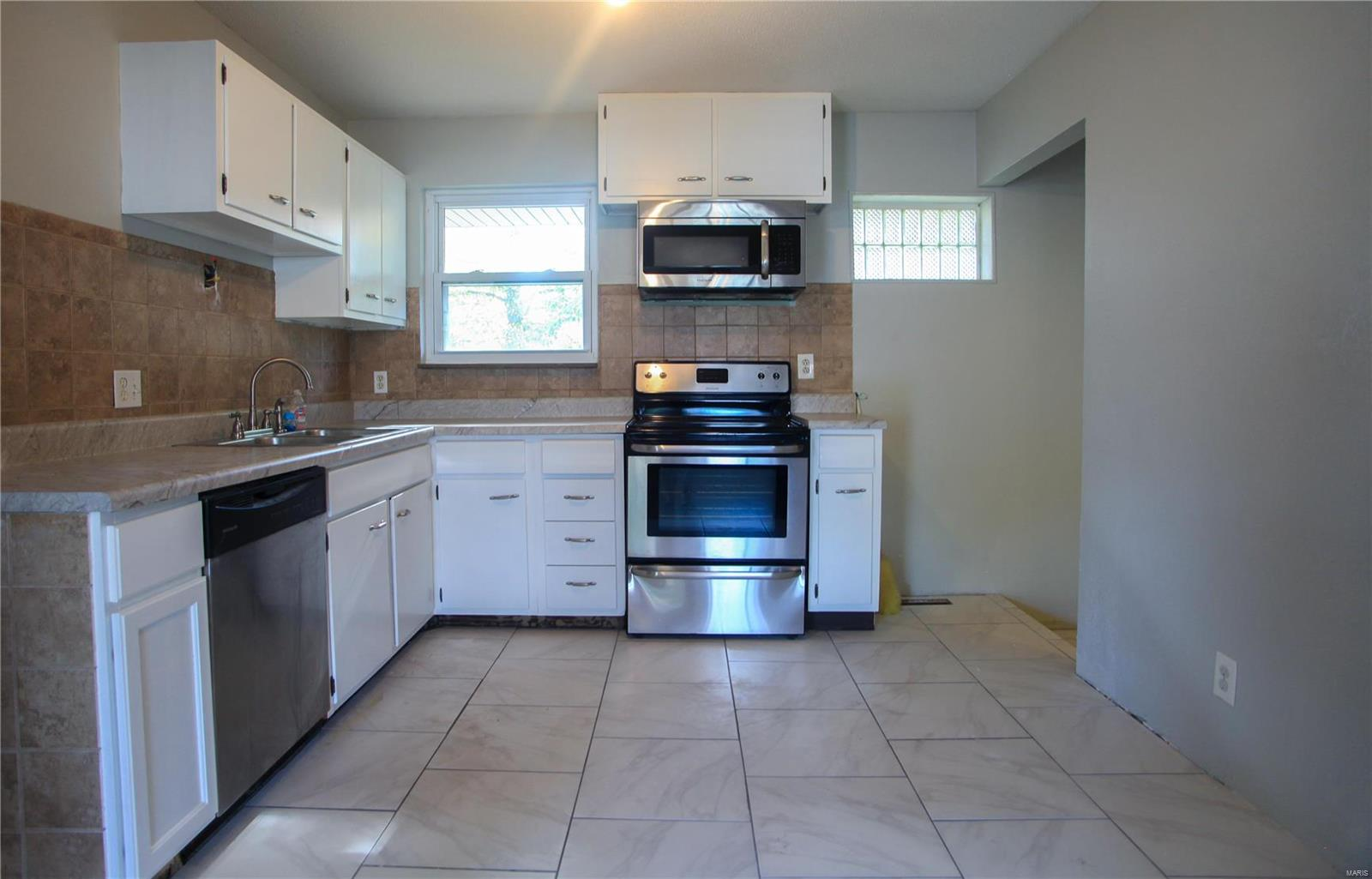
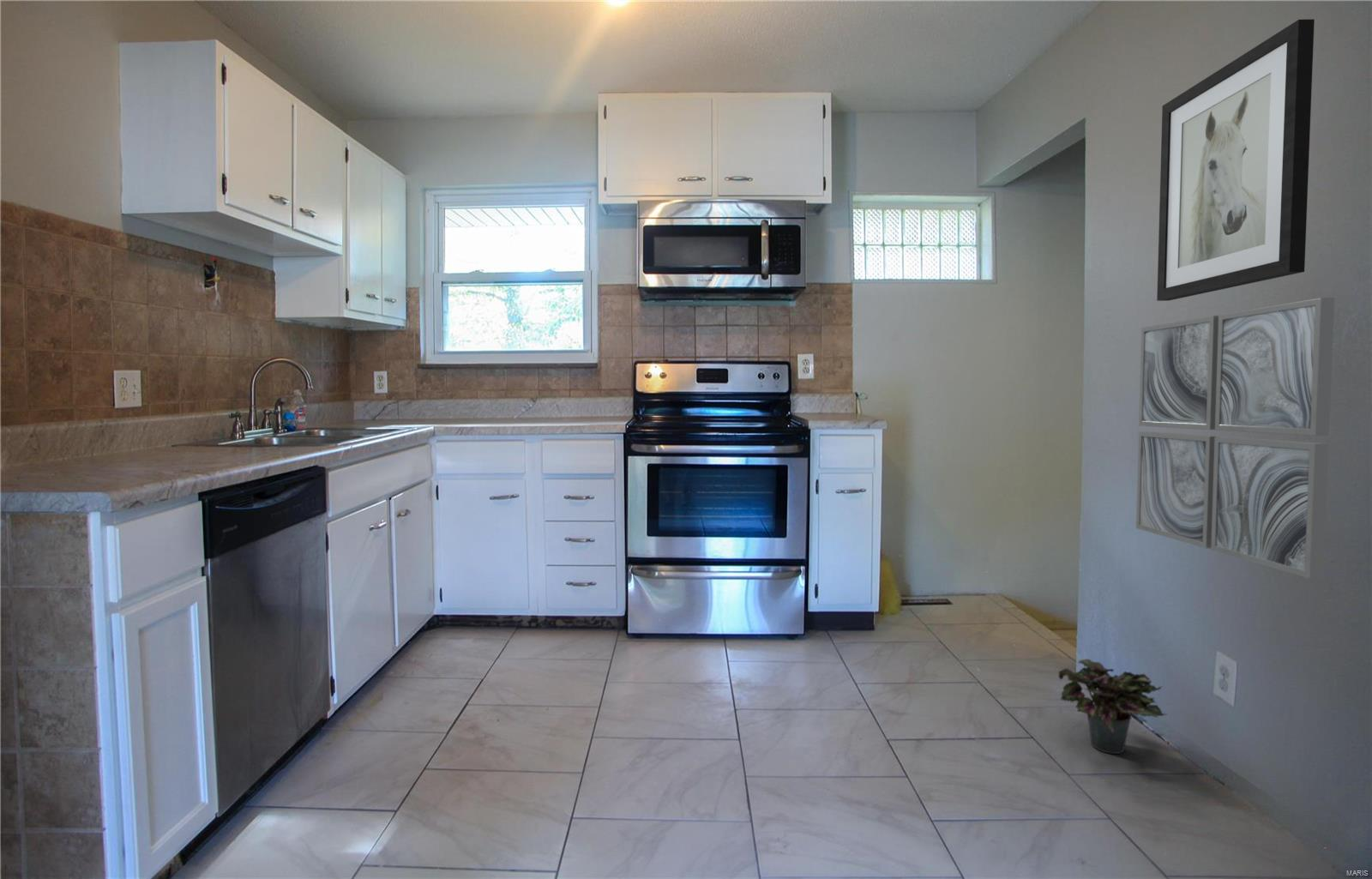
+ potted plant [1057,658,1169,755]
+ wall art [1156,18,1315,302]
+ wall art [1135,297,1335,580]
